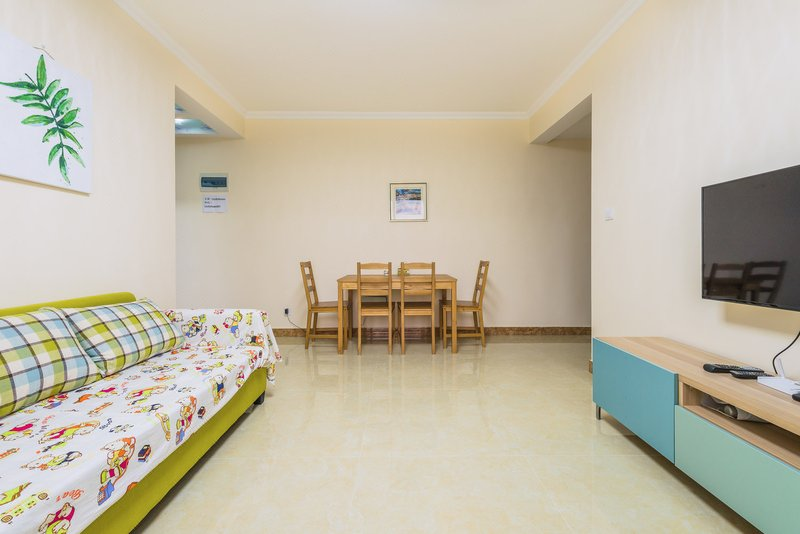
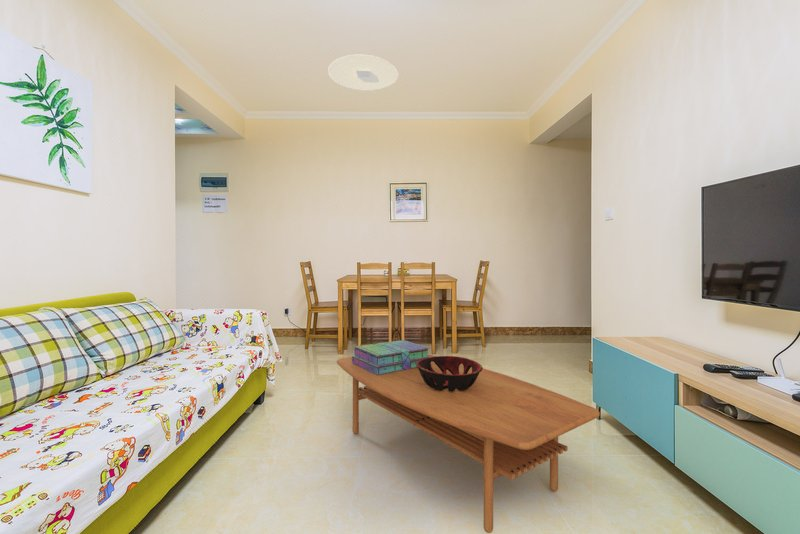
+ stack of books [351,339,432,375]
+ coffee table [336,353,601,534]
+ ceiling light [327,54,399,92]
+ decorative bowl [416,355,483,391]
